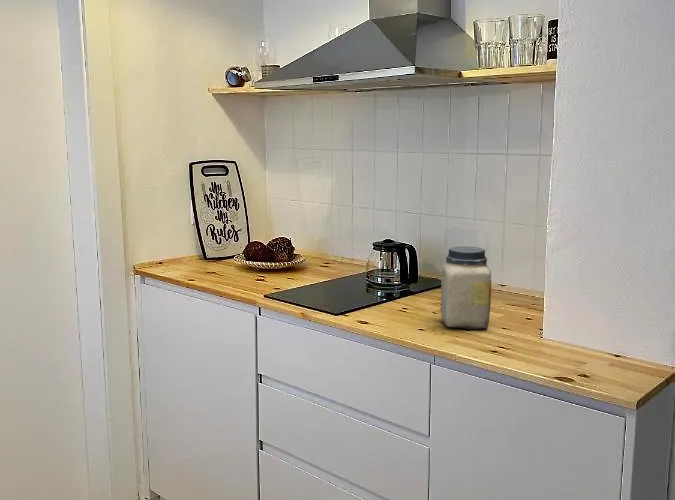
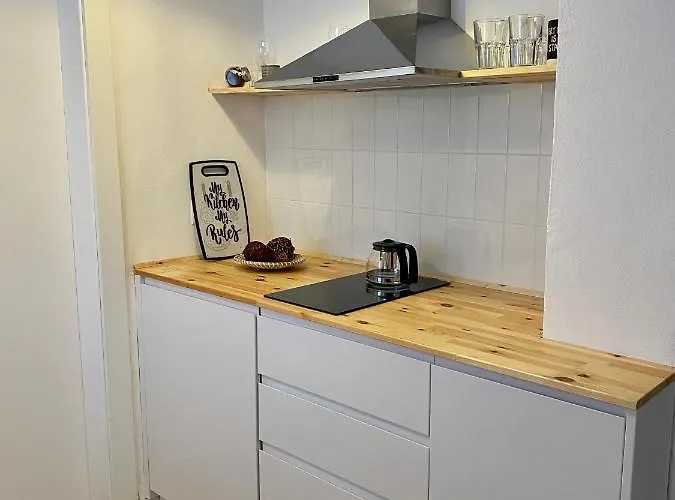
- jar [440,245,492,330]
